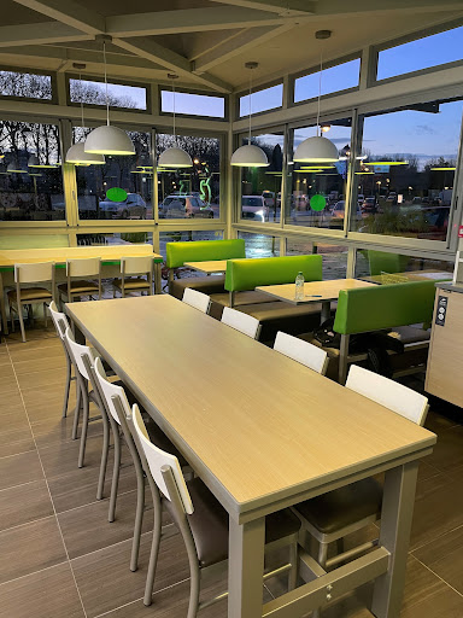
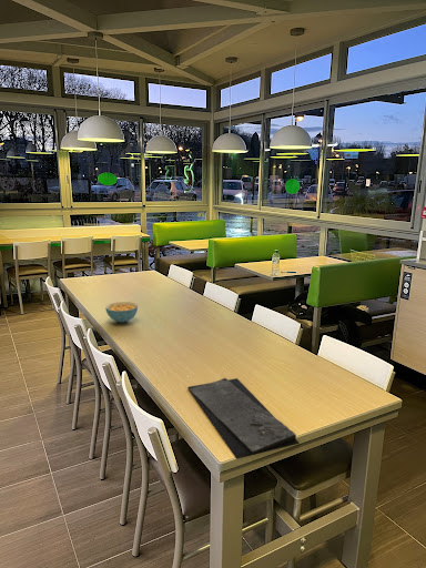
+ tray [186,377,301,460]
+ cereal bowl [104,301,139,324]
